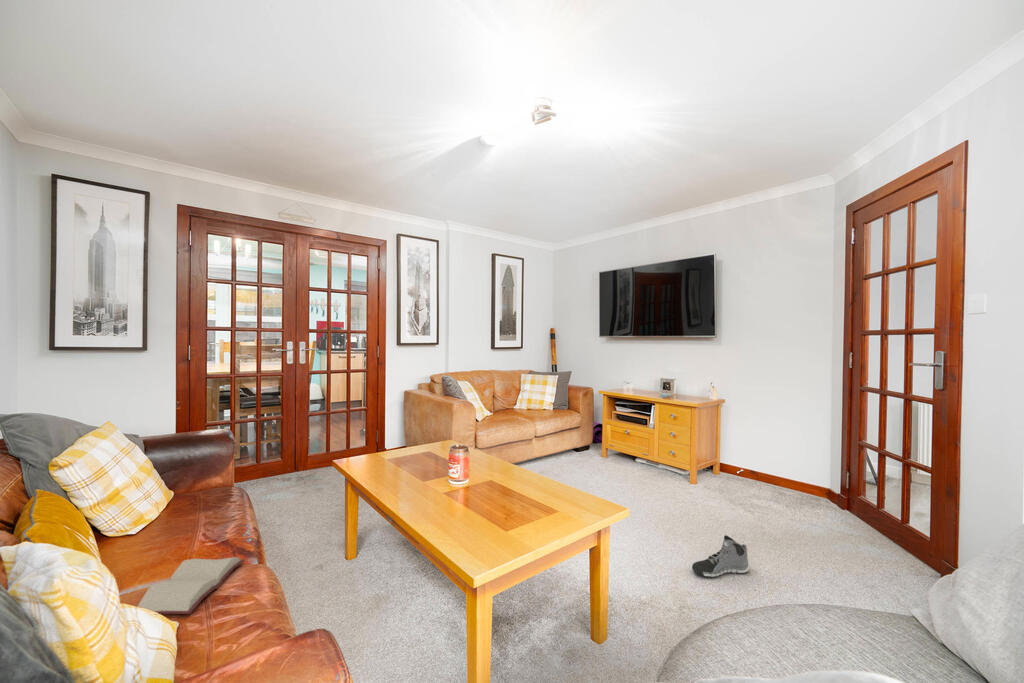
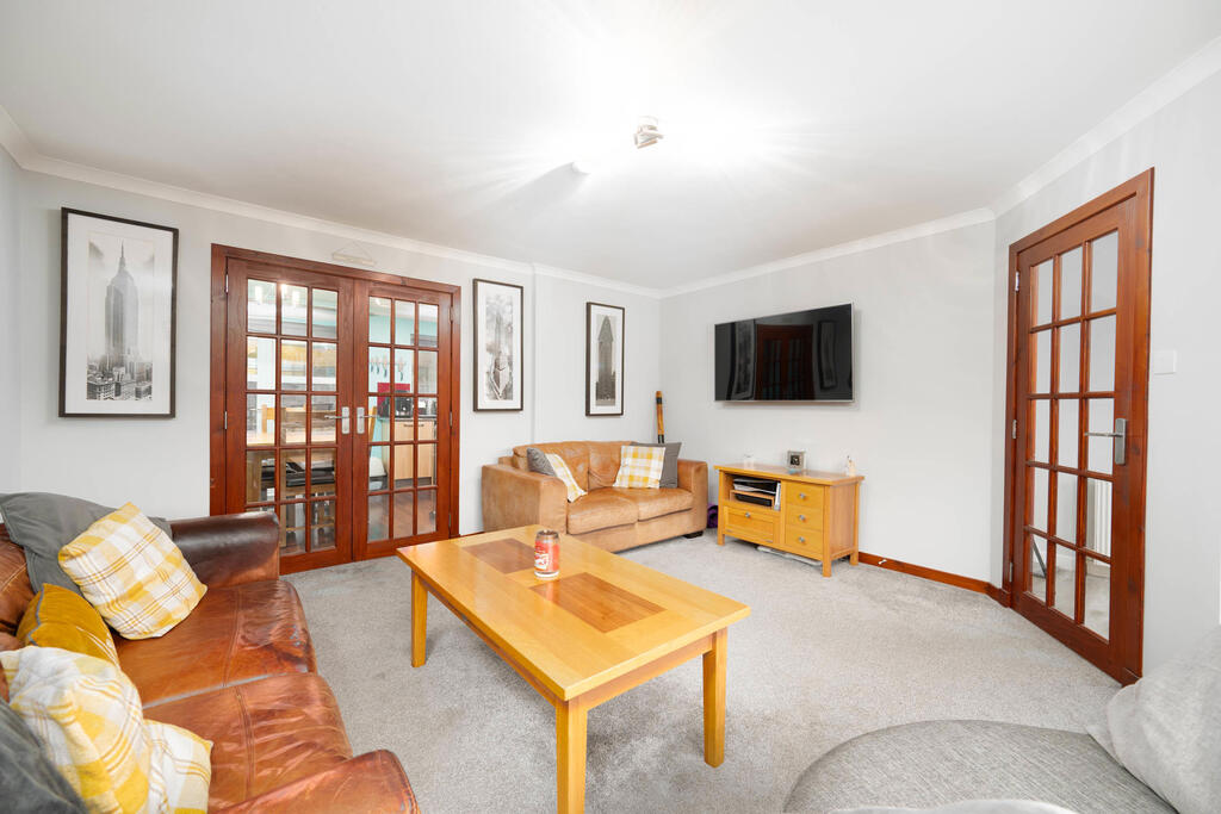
- sneaker [691,534,751,578]
- hardback book [136,556,246,615]
